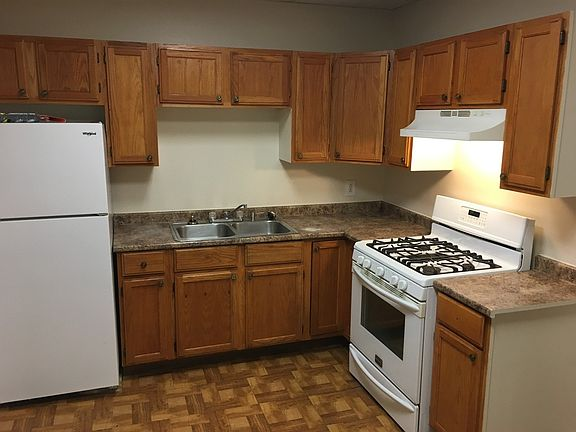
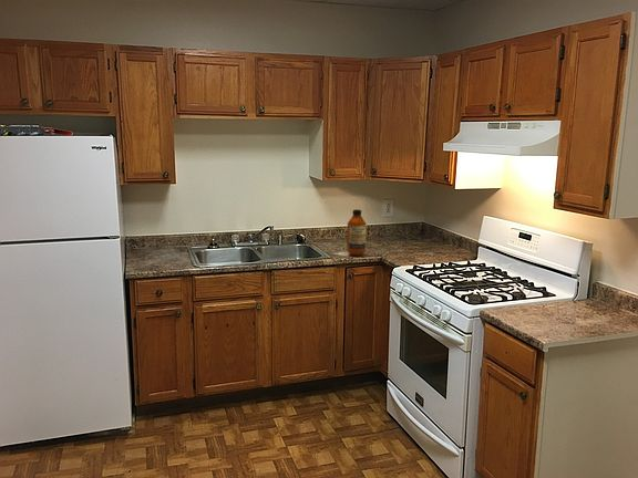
+ bottle [346,208,368,257]
